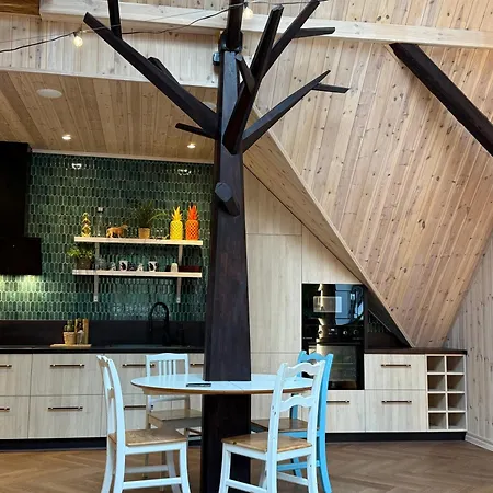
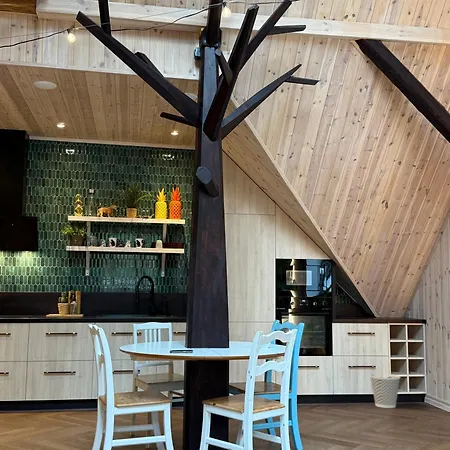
+ wastebasket [369,373,401,409]
